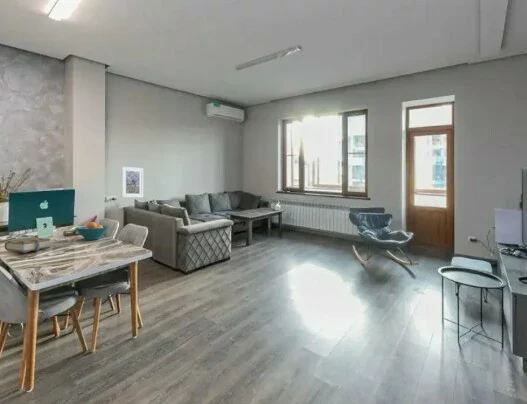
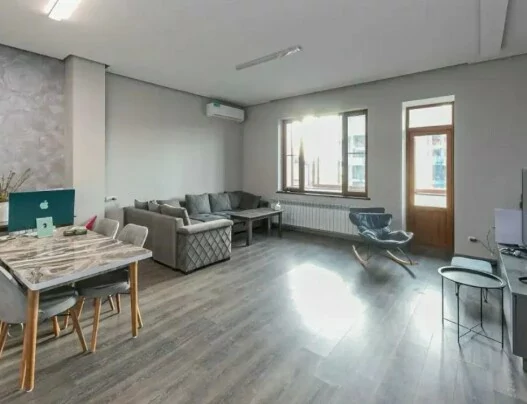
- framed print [121,166,144,198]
- book [4,236,52,254]
- fruit bowl [74,221,110,241]
